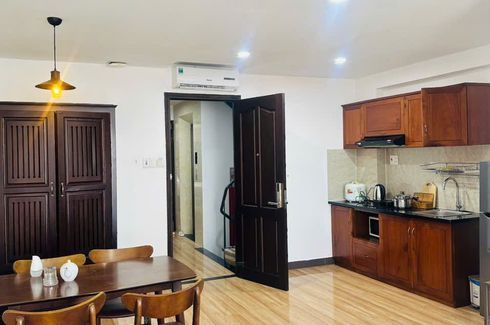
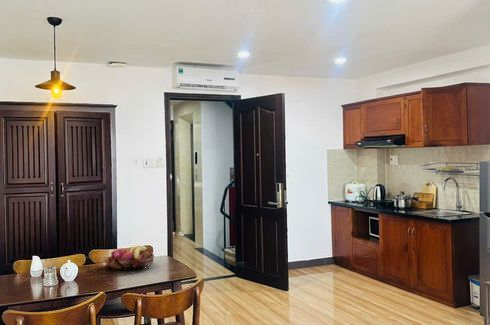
+ fruit basket [103,245,155,271]
